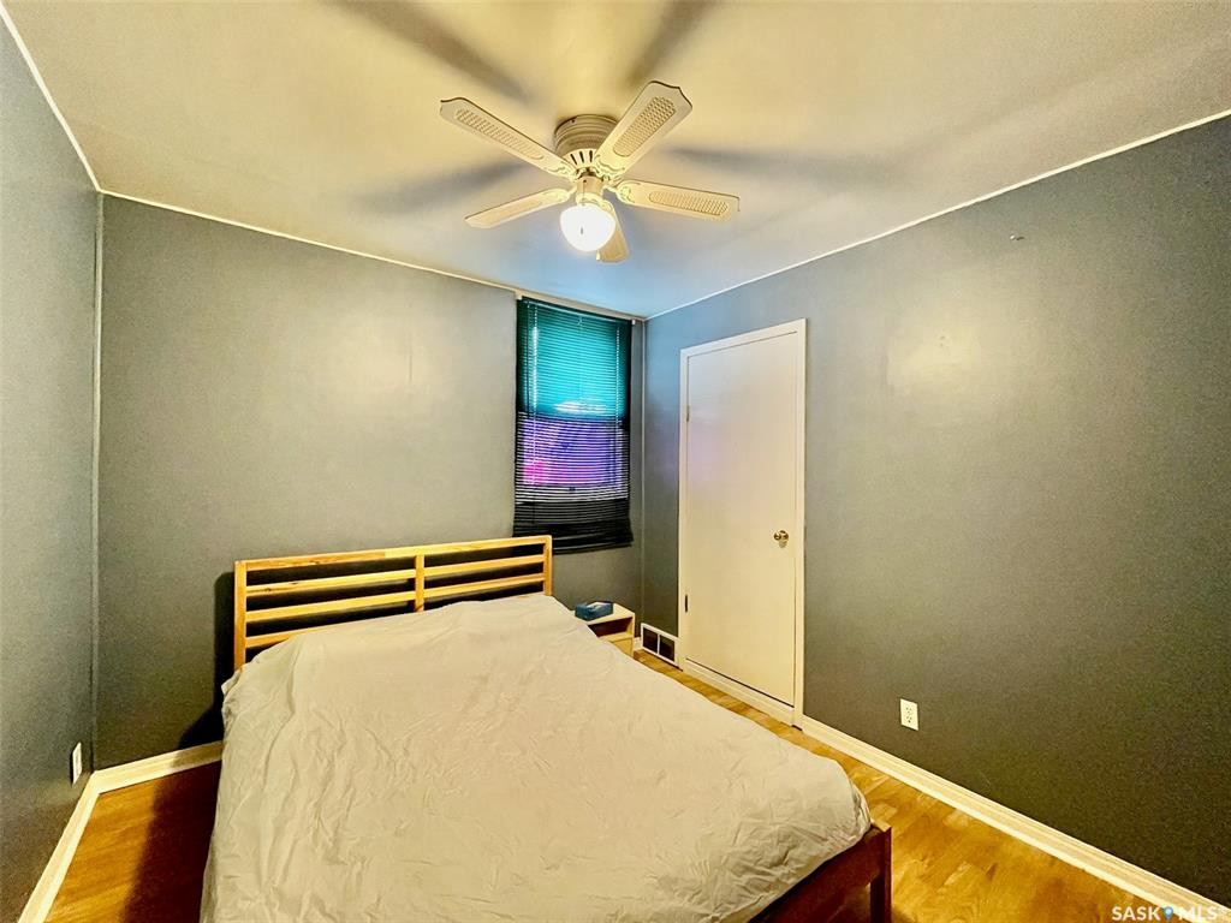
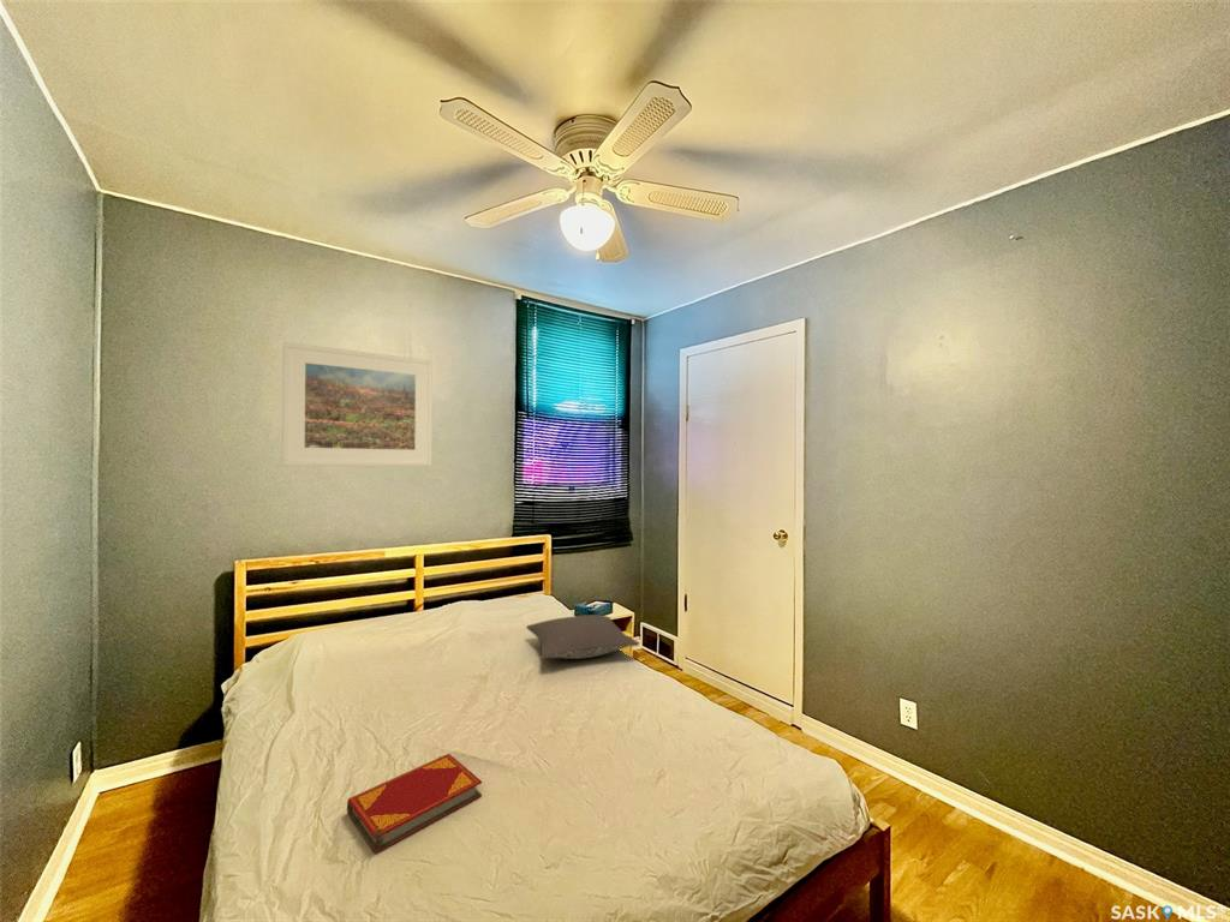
+ pillow [525,613,640,660]
+ hardback book [346,753,483,855]
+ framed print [281,341,434,467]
